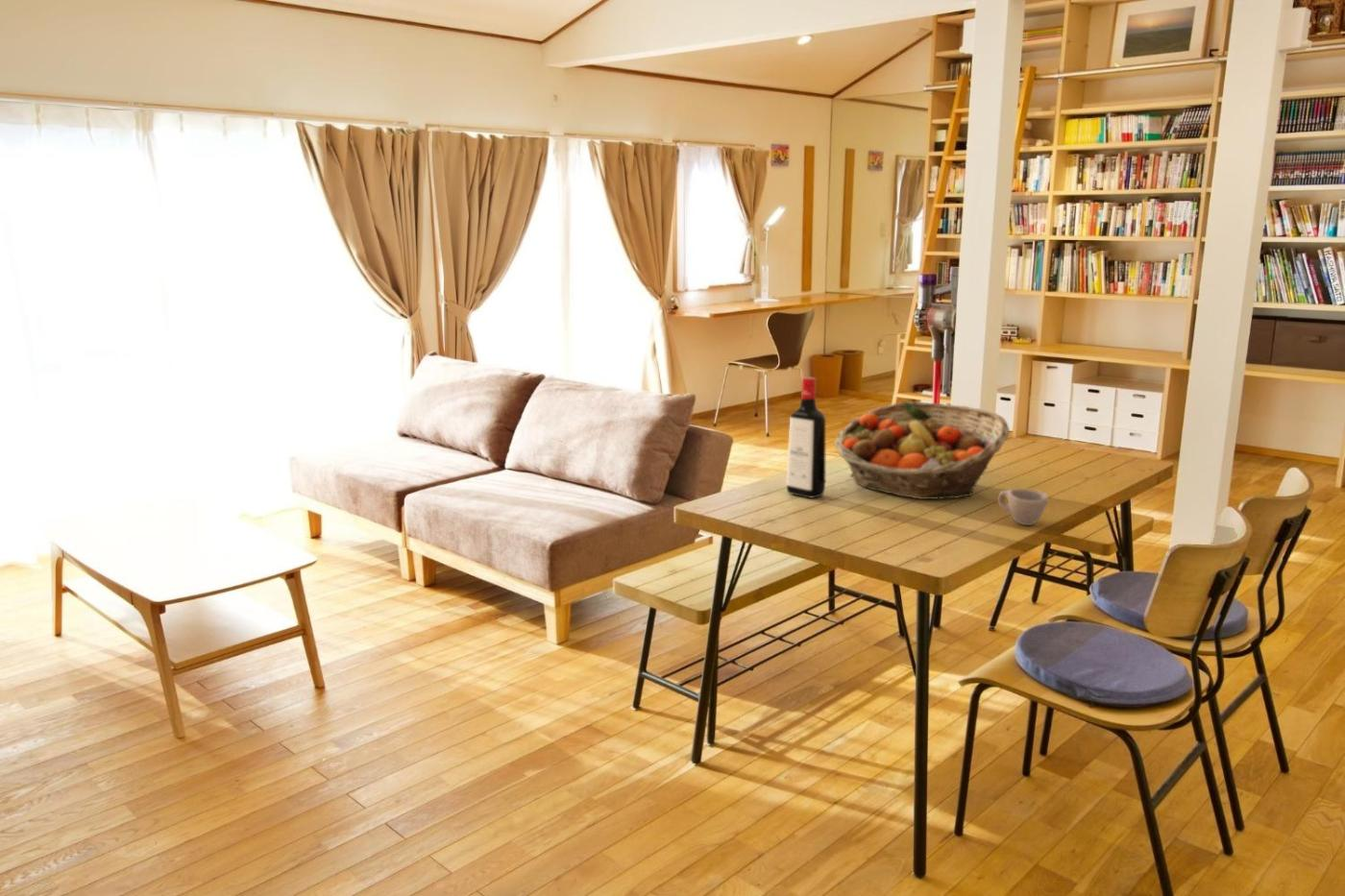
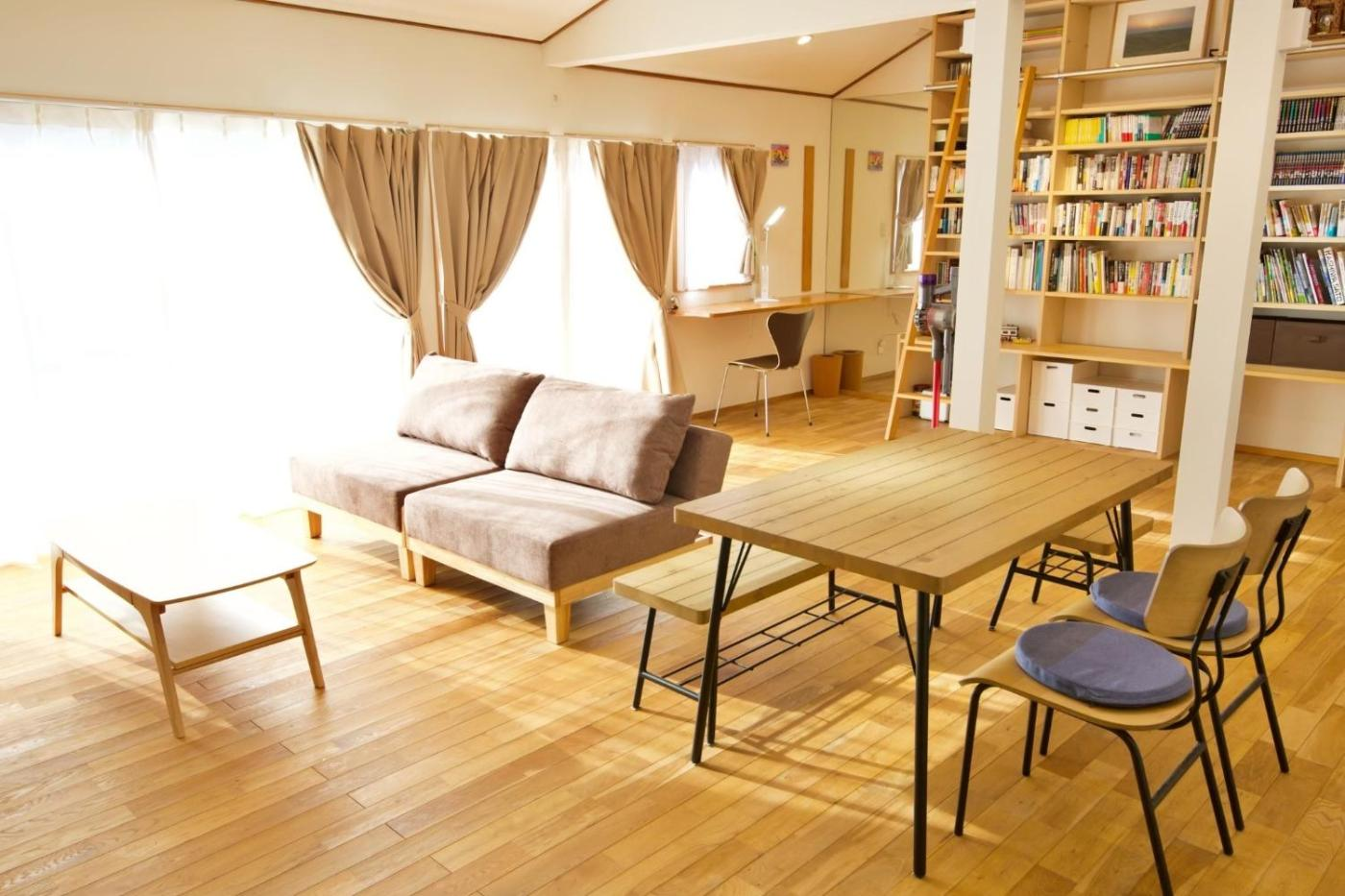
- fruit basket [833,400,1011,500]
- cup [996,488,1049,526]
- liquor bottle [786,376,826,498]
